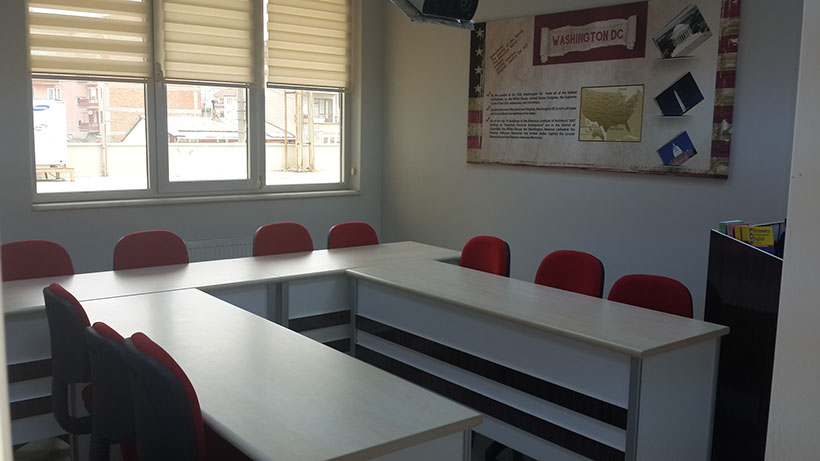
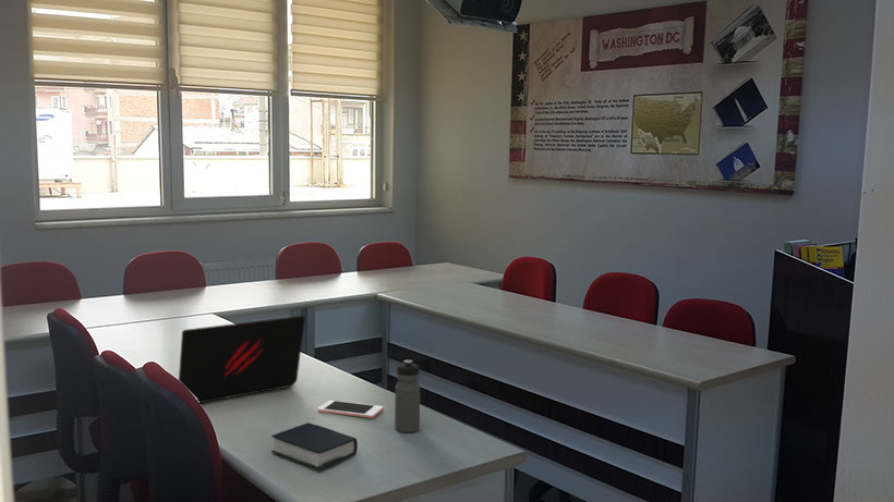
+ laptop [177,315,306,404]
+ book [270,421,359,472]
+ cell phone [316,400,384,419]
+ water bottle [394,359,421,433]
